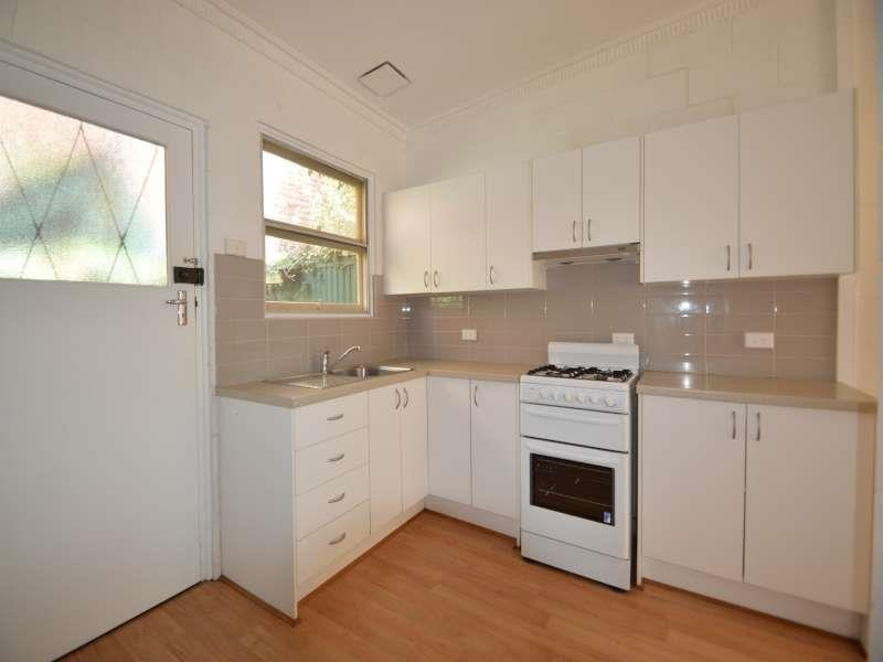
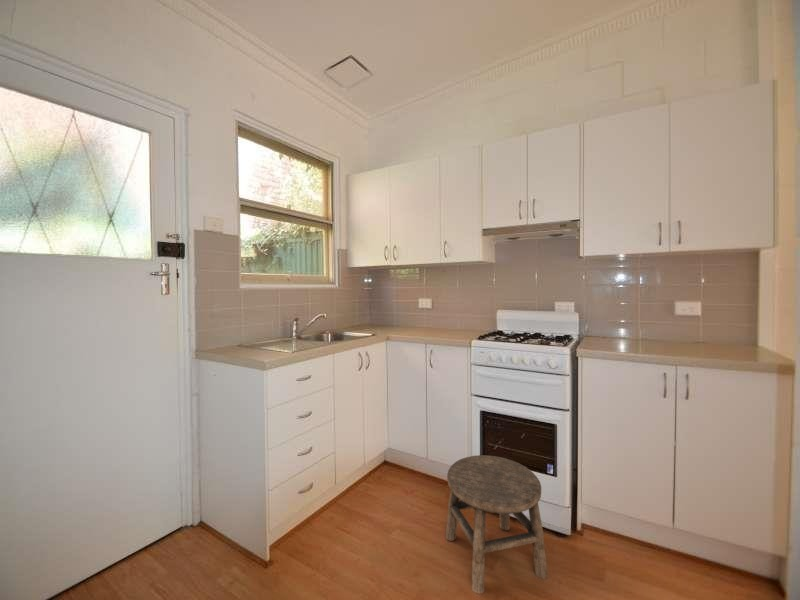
+ stool [445,454,549,595]
